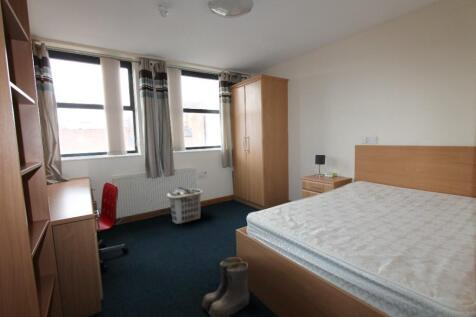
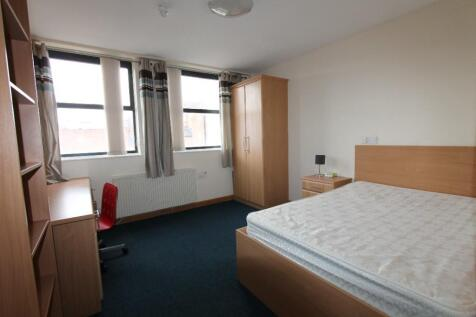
- boots [201,257,250,317]
- clothes hamper [166,186,204,225]
